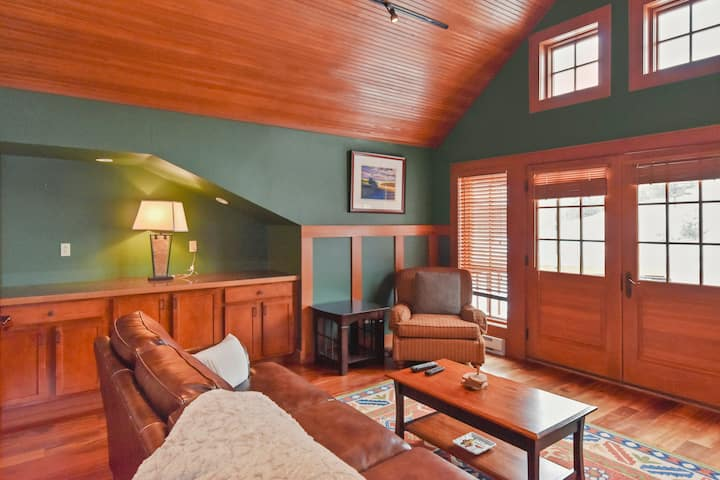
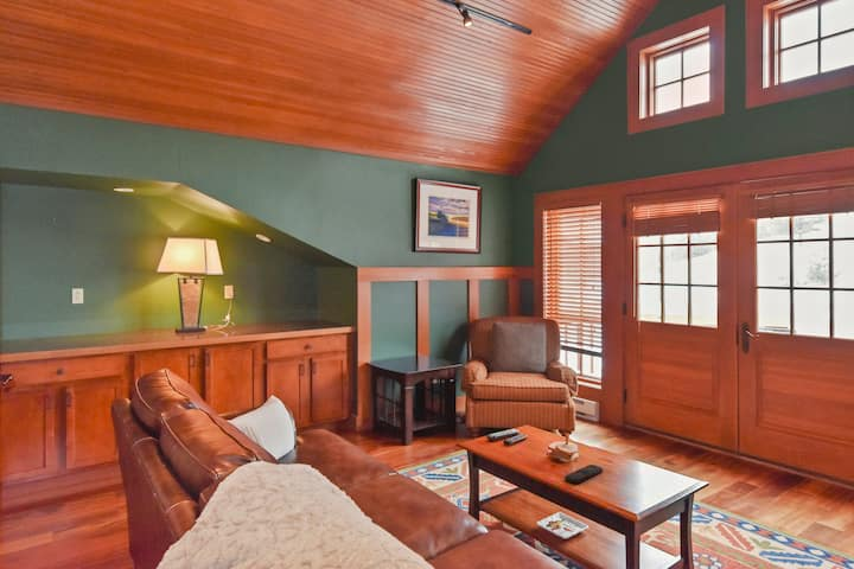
+ remote control [563,463,604,485]
